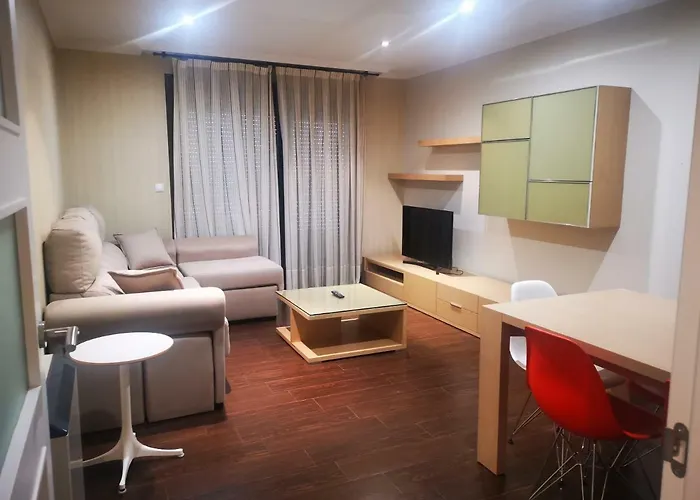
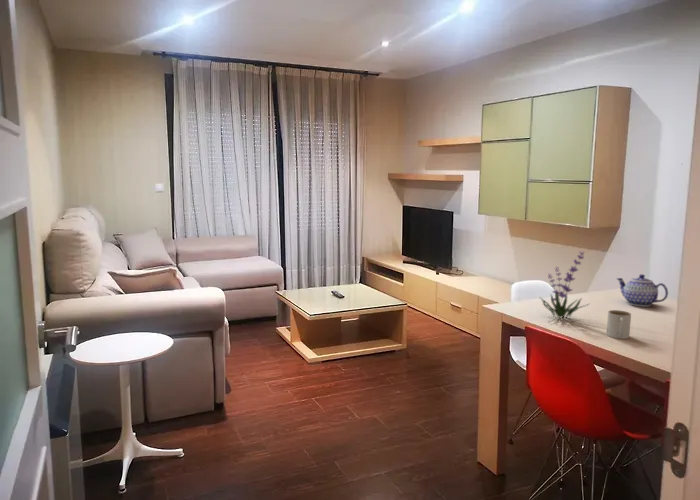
+ plant [539,250,590,319]
+ teapot [615,273,669,307]
+ mug [606,309,632,340]
